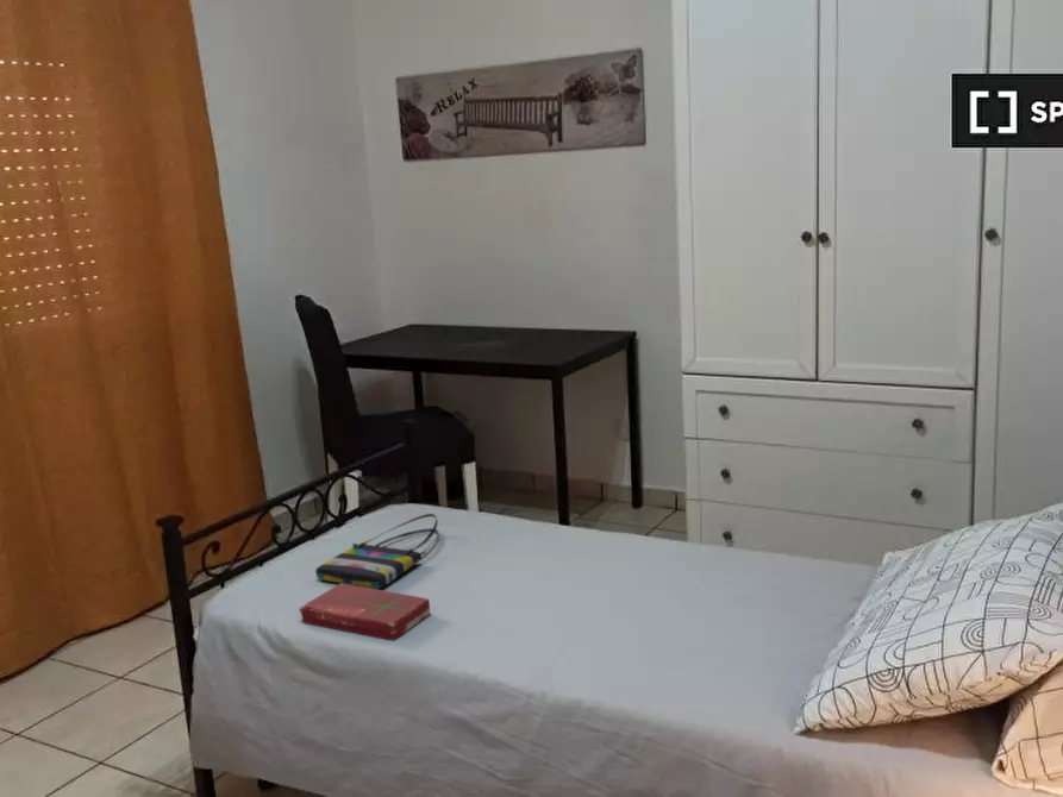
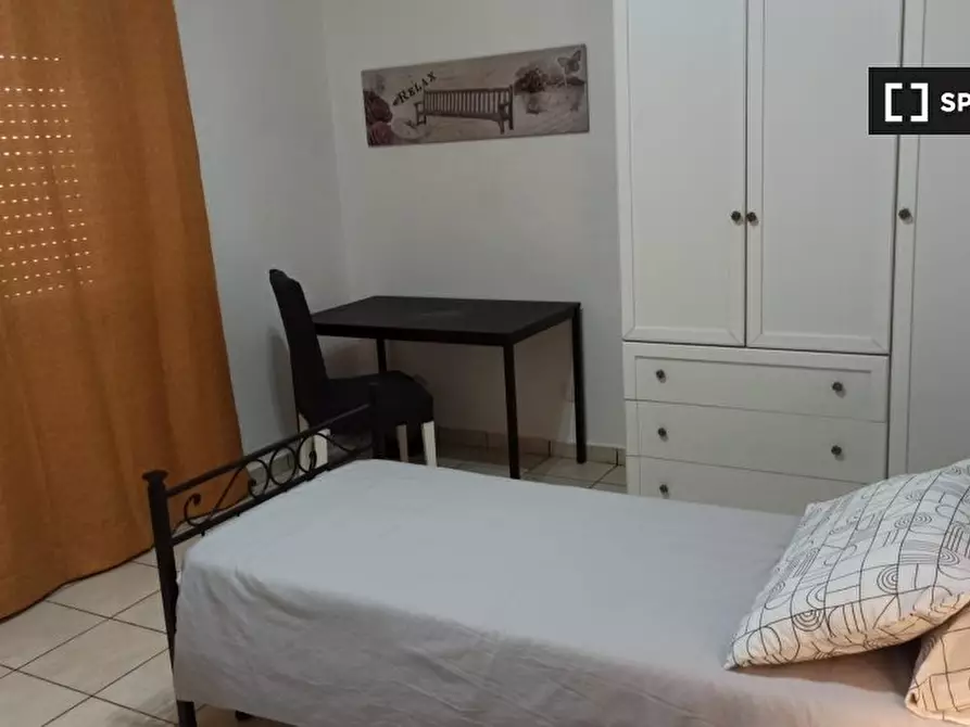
- tote bag [314,513,439,590]
- book [298,583,431,641]
